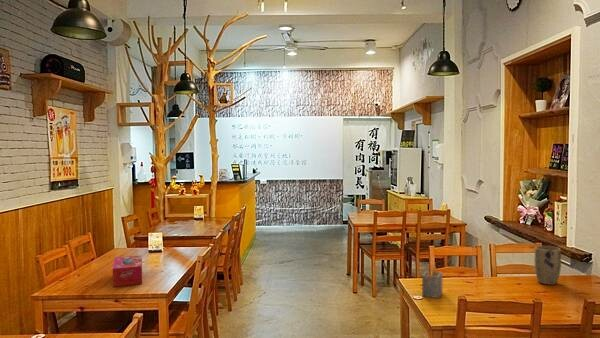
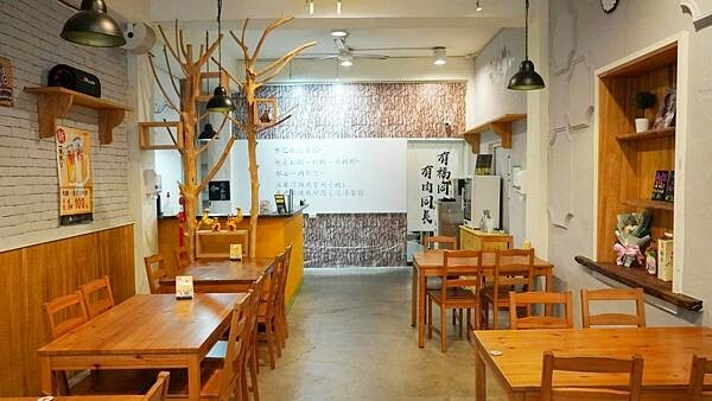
- tissue box [111,254,143,288]
- plant pot [533,245,562,286]
- napkin holder [421,263,443,299]
